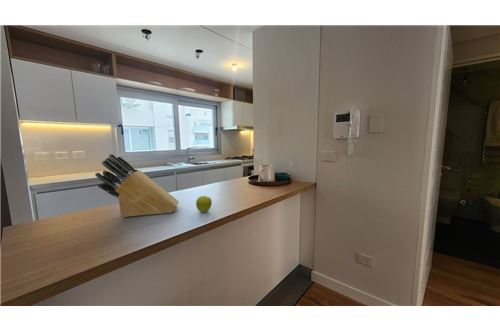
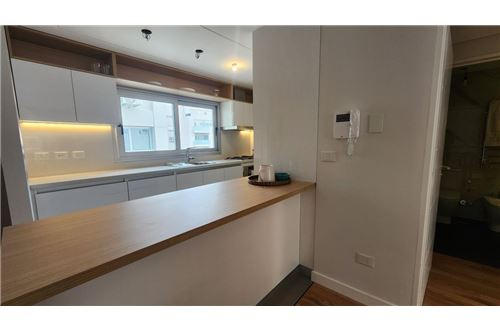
- fruit [195,195,213,213]
- knife block [94,153,180,218]
